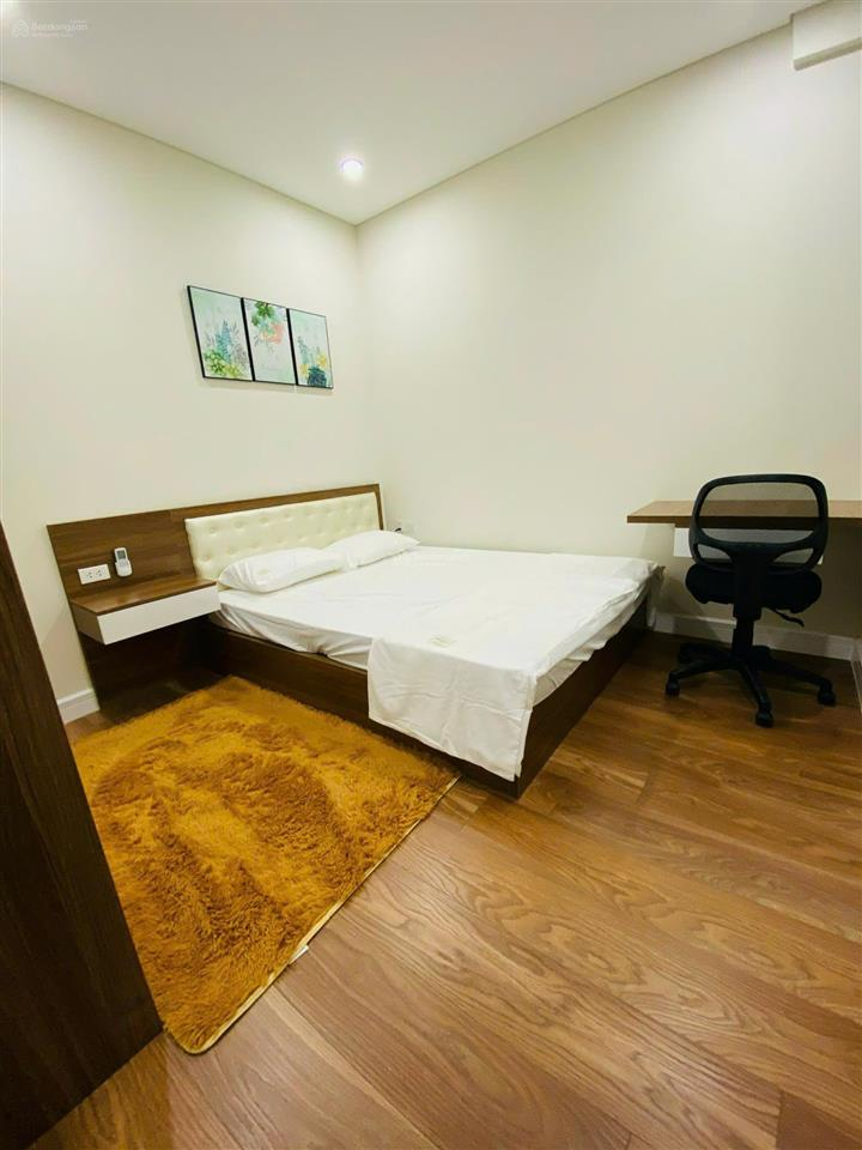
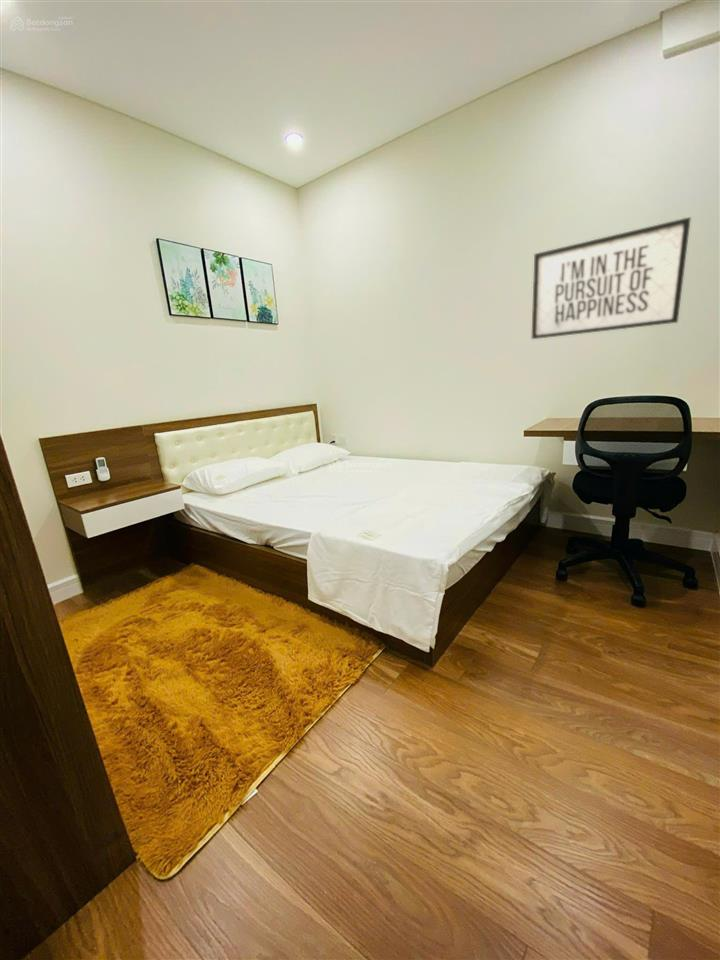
+ mirror [531,216,692,340]
